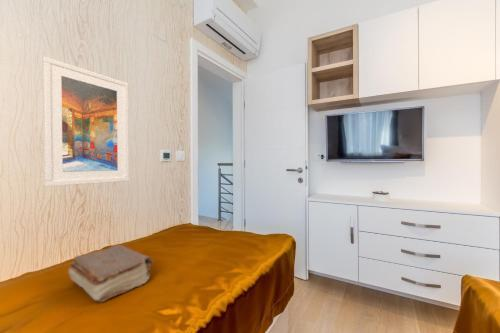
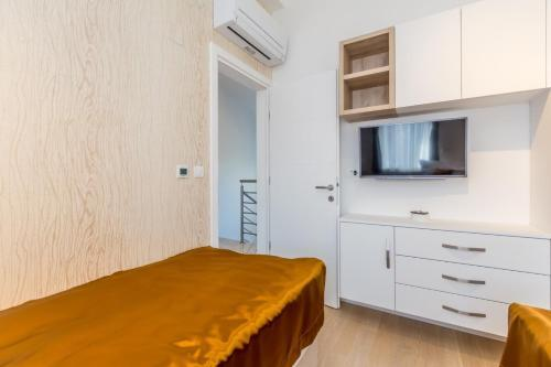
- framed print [41,56,130,188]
- book [67,243,154,303]
